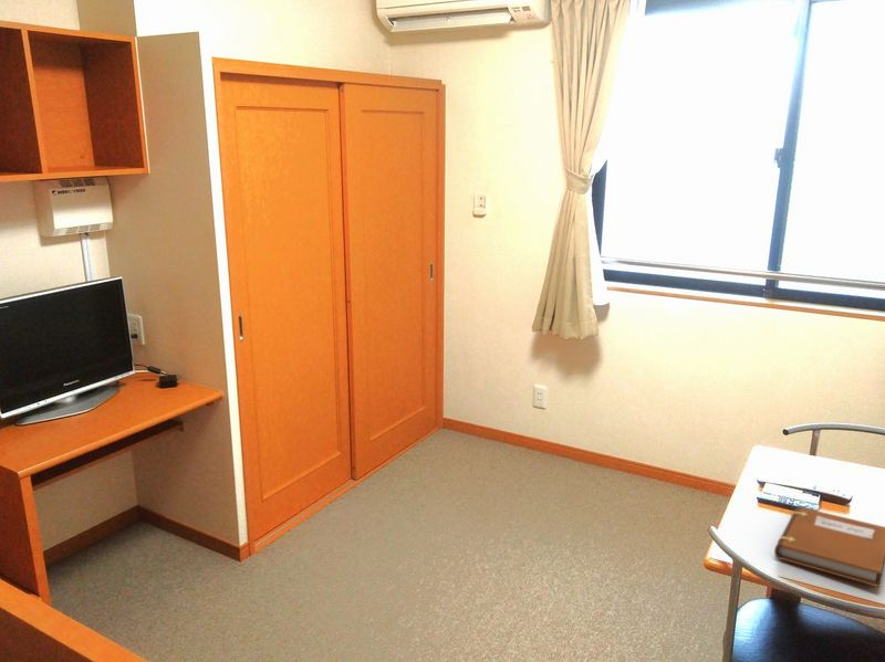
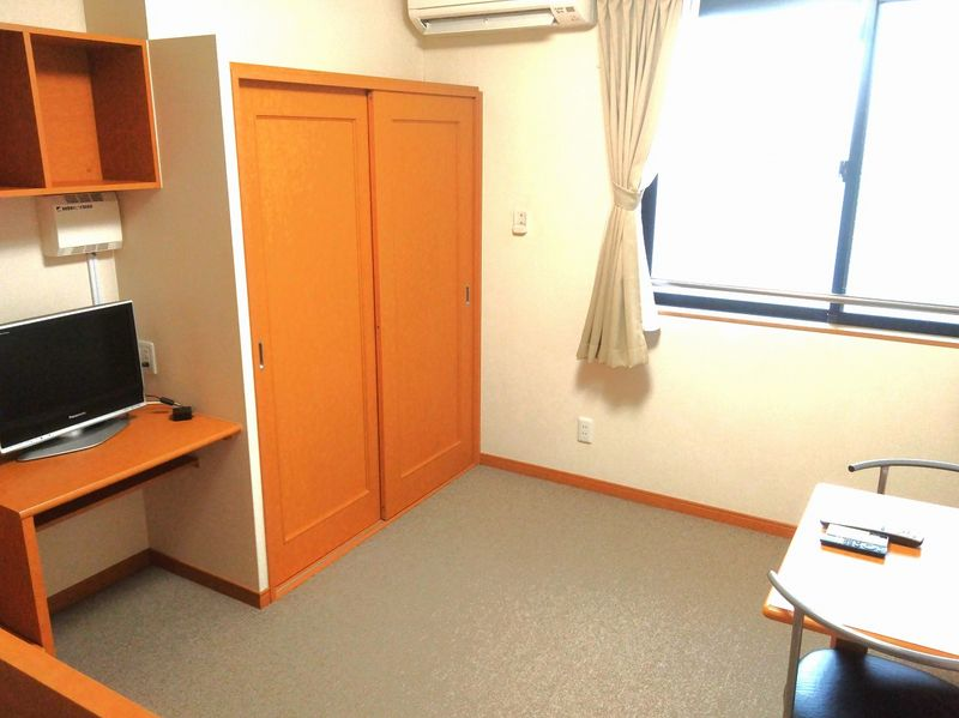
- notebook [773,506,885,588]
